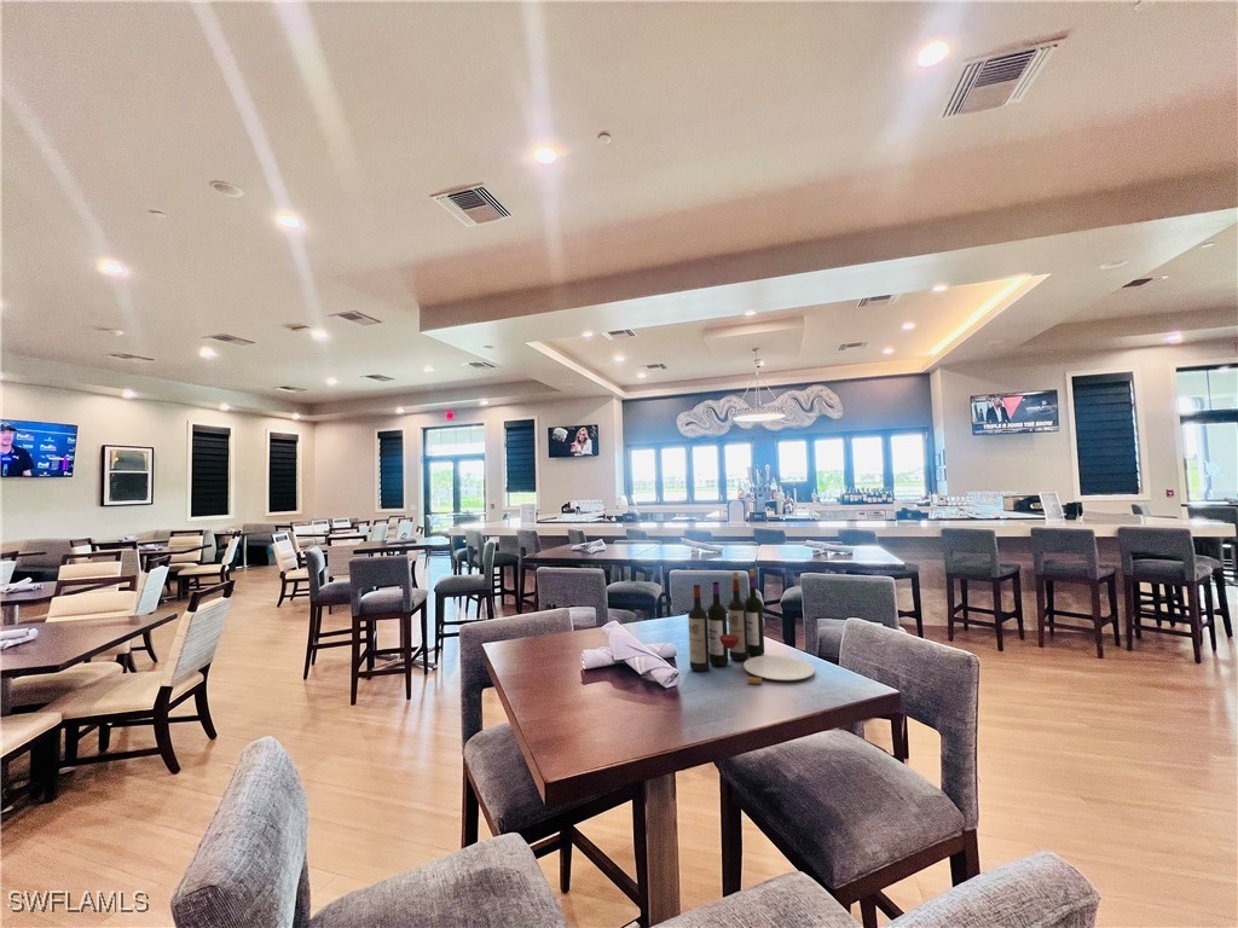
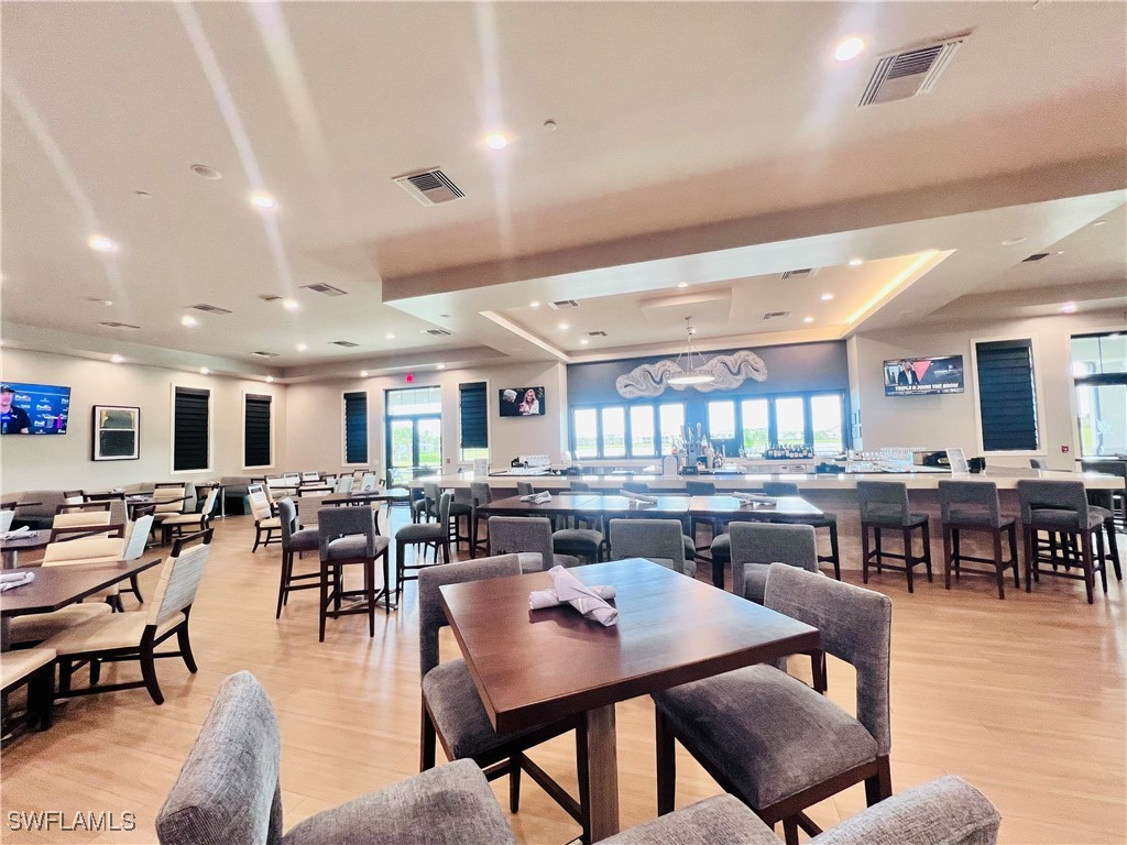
- wine bottle [687,568,816,685]
